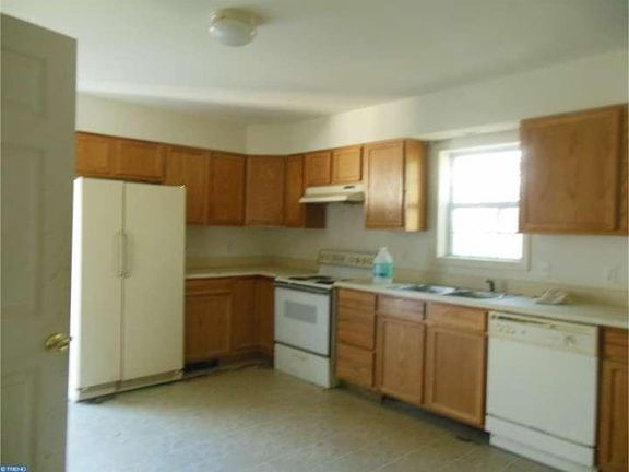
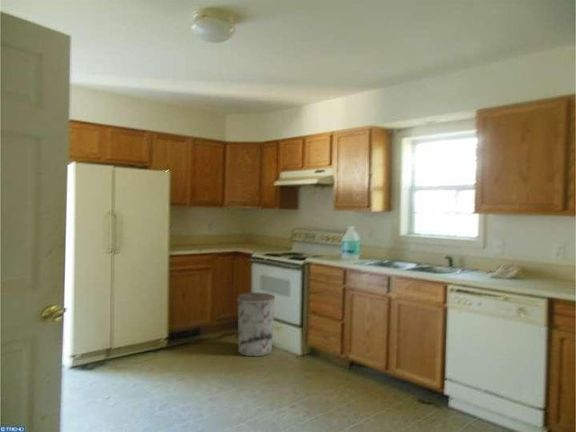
+ trash can [237,291,276,357]
